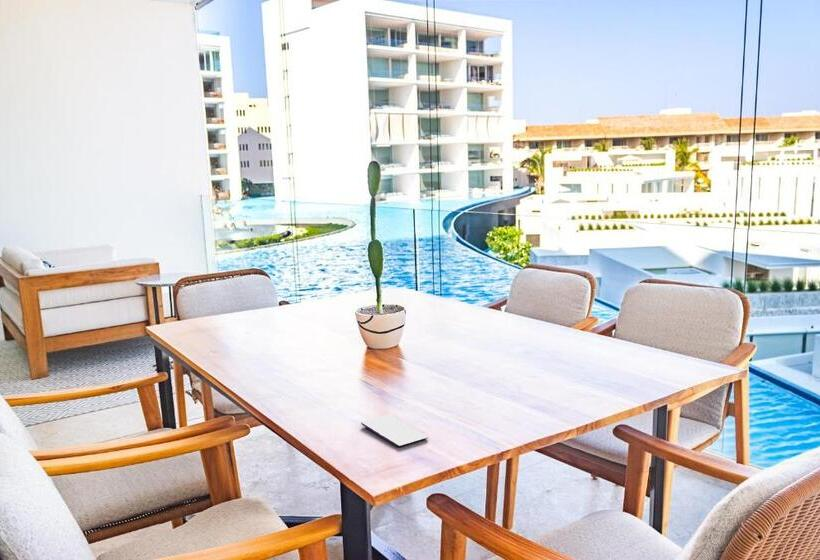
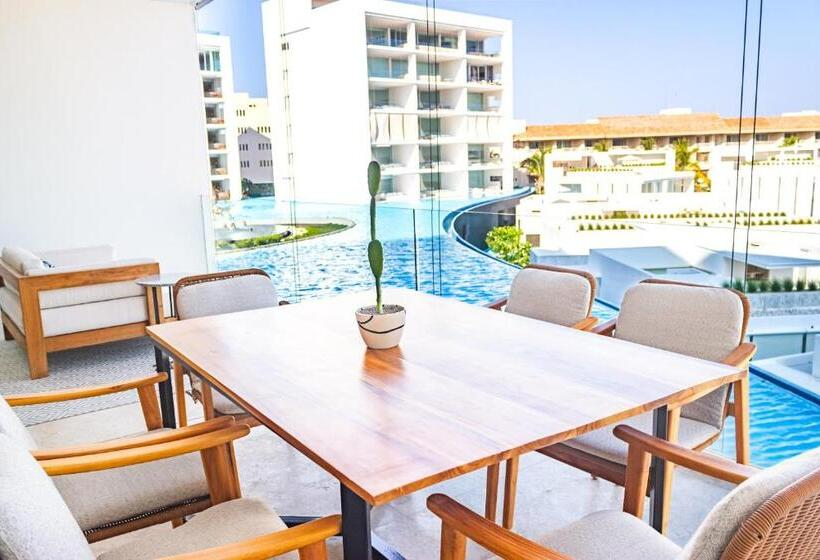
- smartphone [360,414,429,448]
